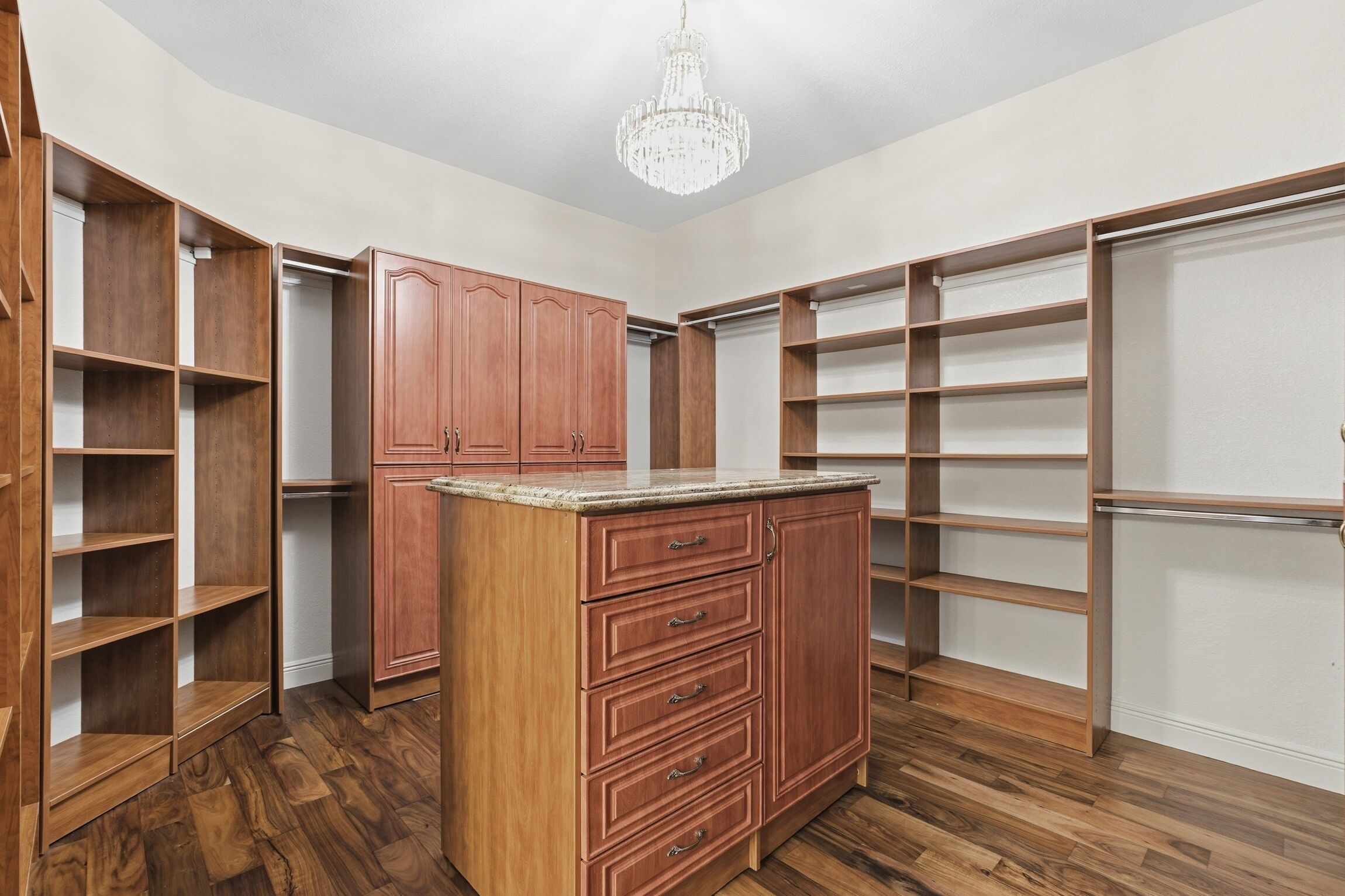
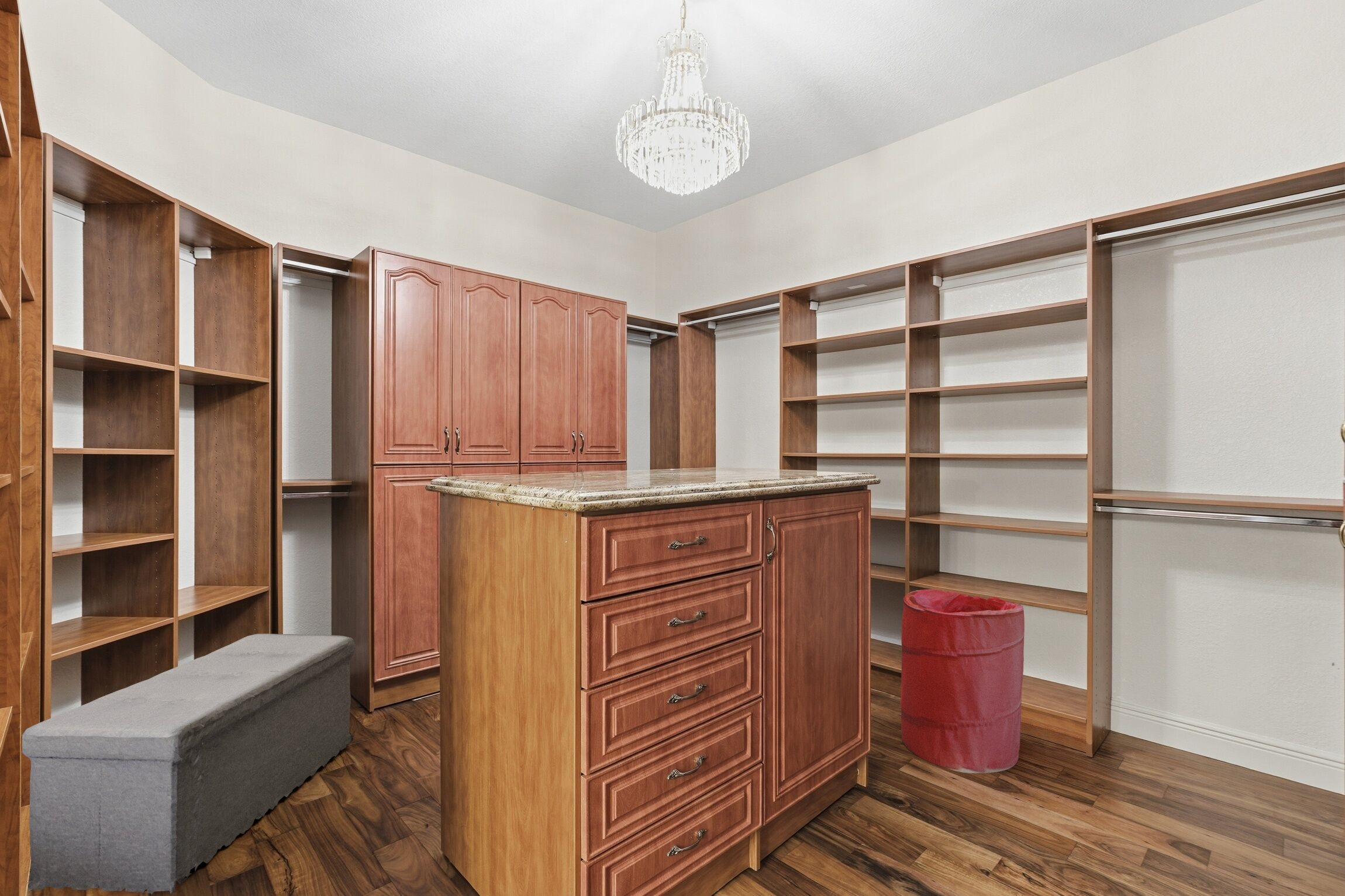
+ laundry hamper [900,589,1025,774]
+ storage ottoman [22,633,356,895]
